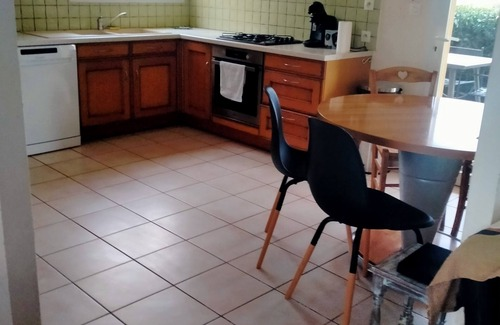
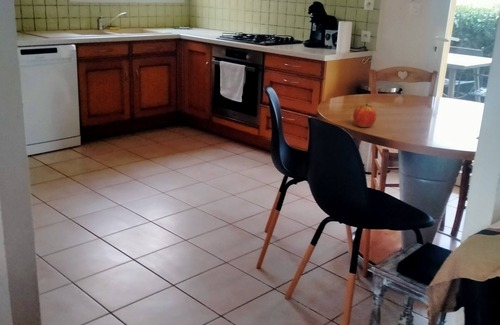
+ apple [352,103,378,128]
